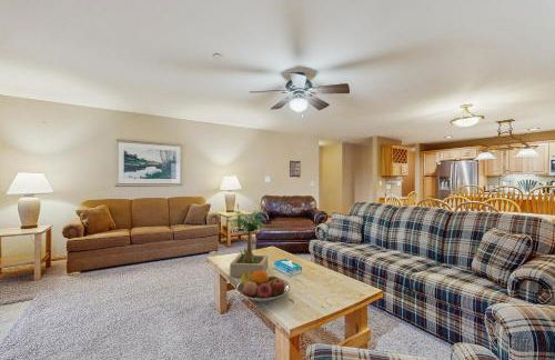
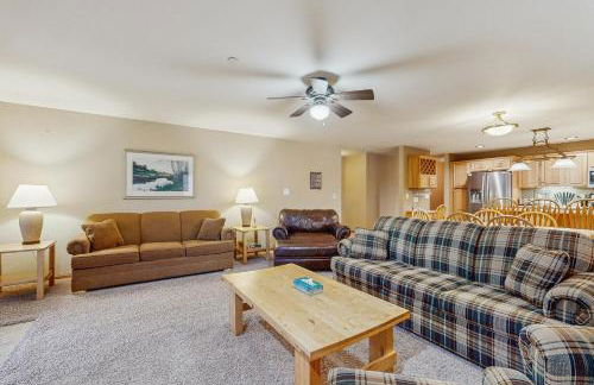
- fruit bowl [235,270,291,303]
- potted plant [226,210,269,278]
